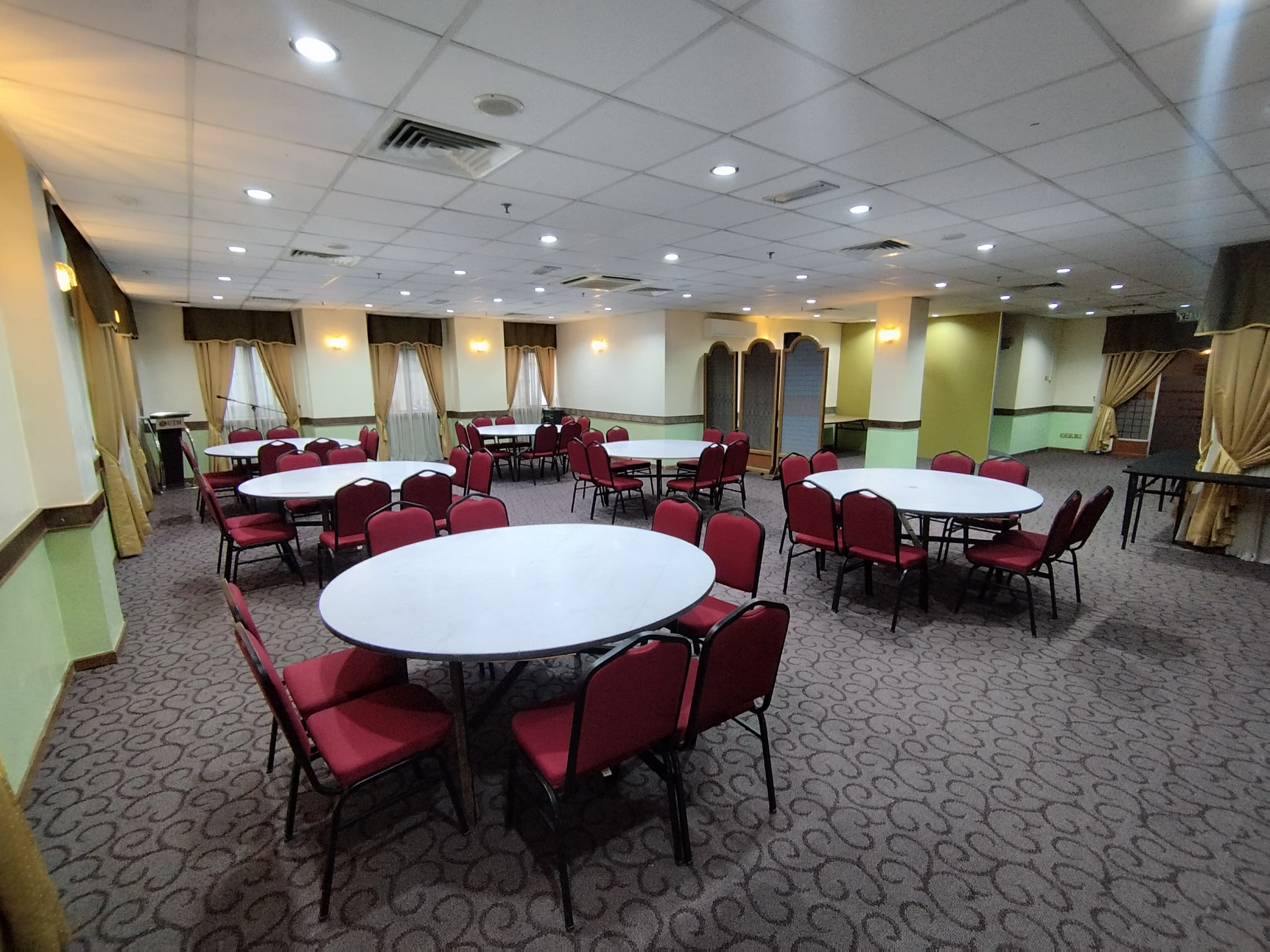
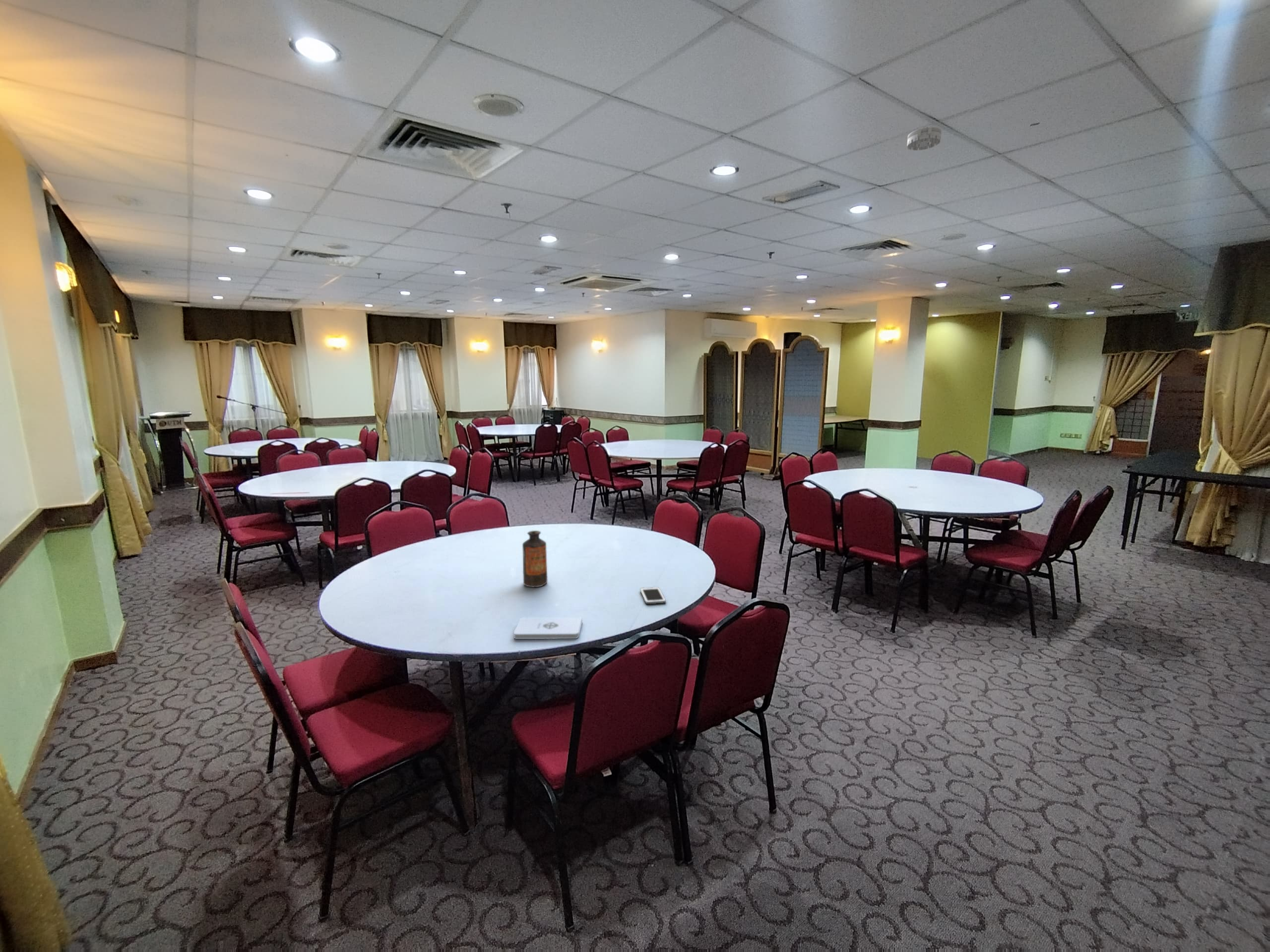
+ cell phone [639,587,666,604]
+ bottle [522,530,548,588]
+ smoke detector [906,126,942,151]
+ notepad [513,617,583,640]
